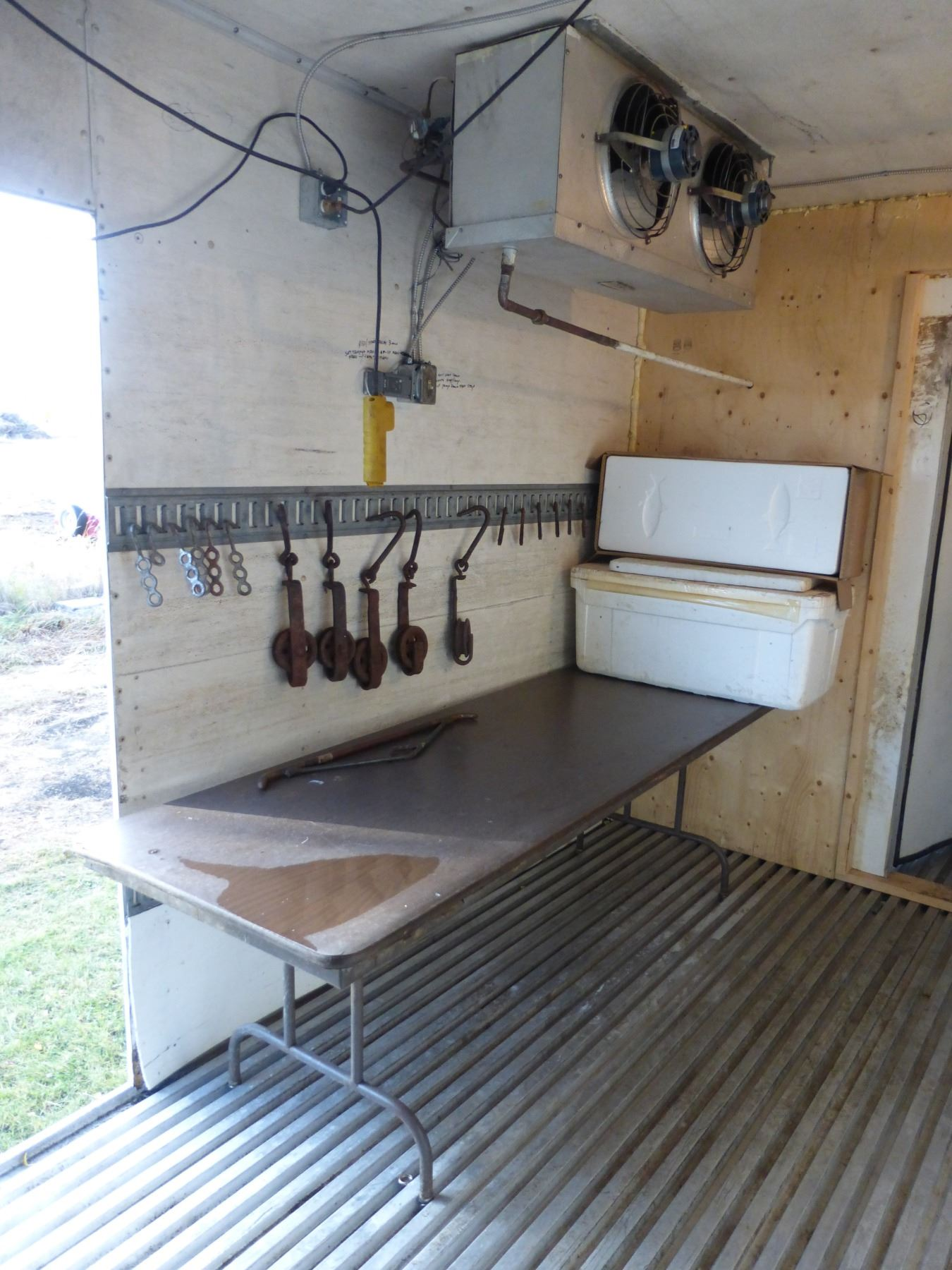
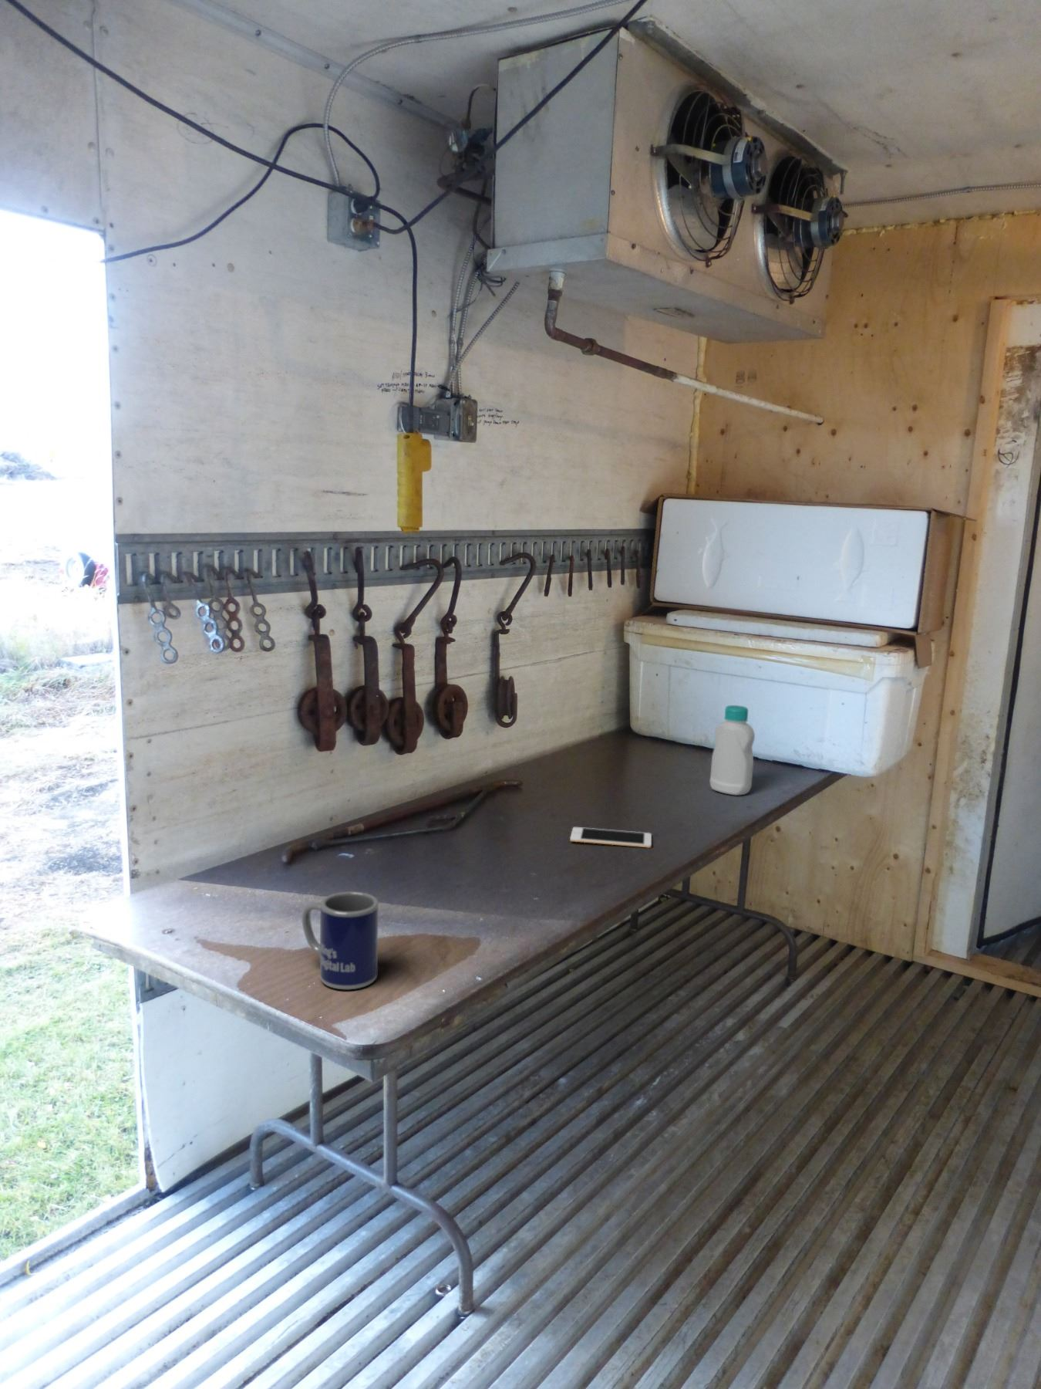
+ bottle [710,704,756,796]
+ mug [302,890,379,990]
+ cell phone [569,827,653,849]
